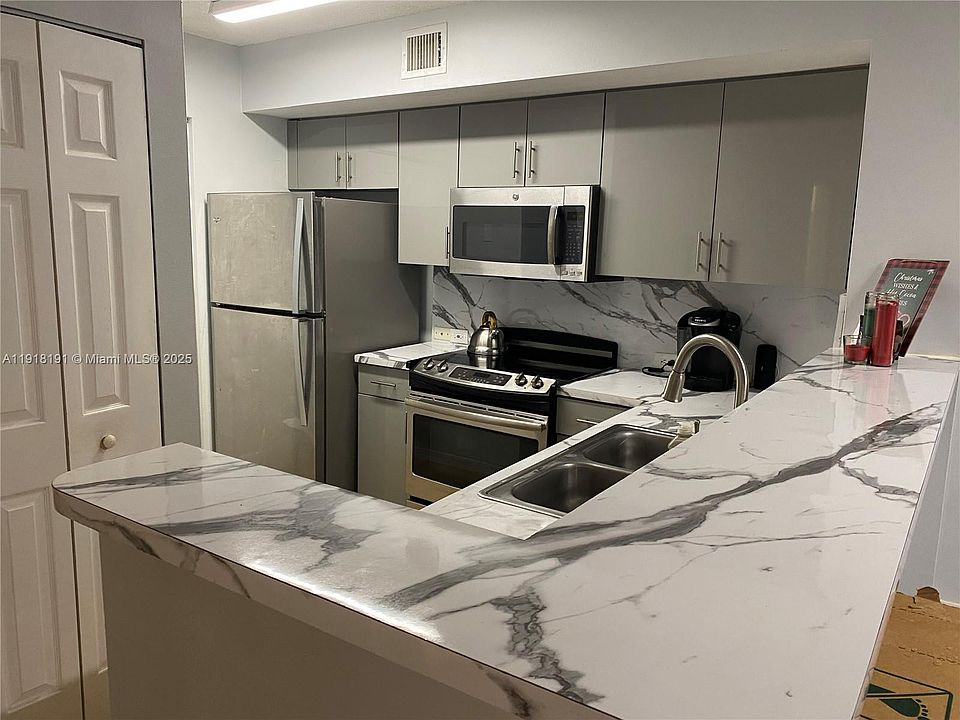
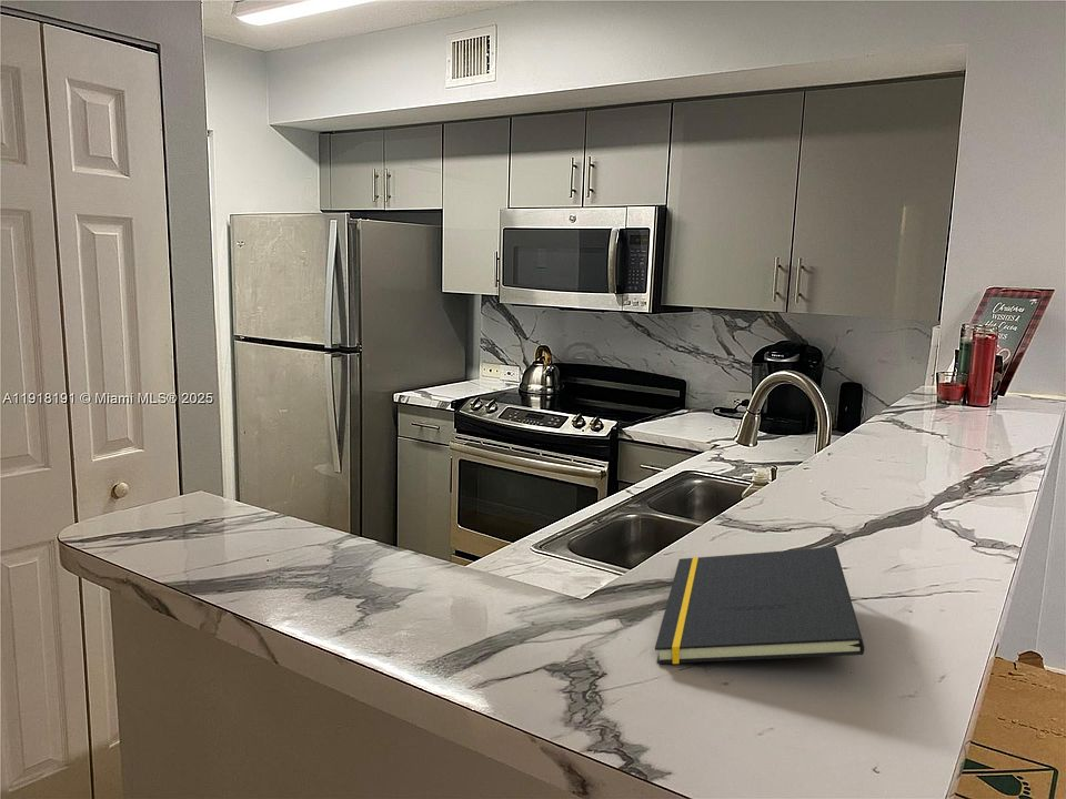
+ notepad [654,546,865,665]
